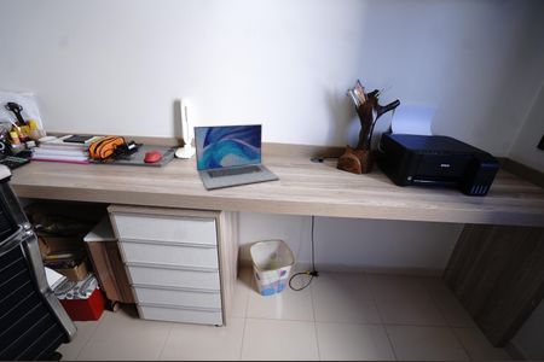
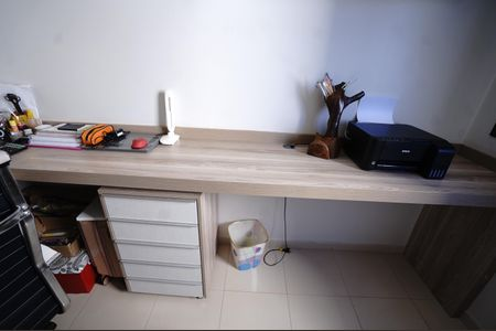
- laptop [192,123,280,189]
